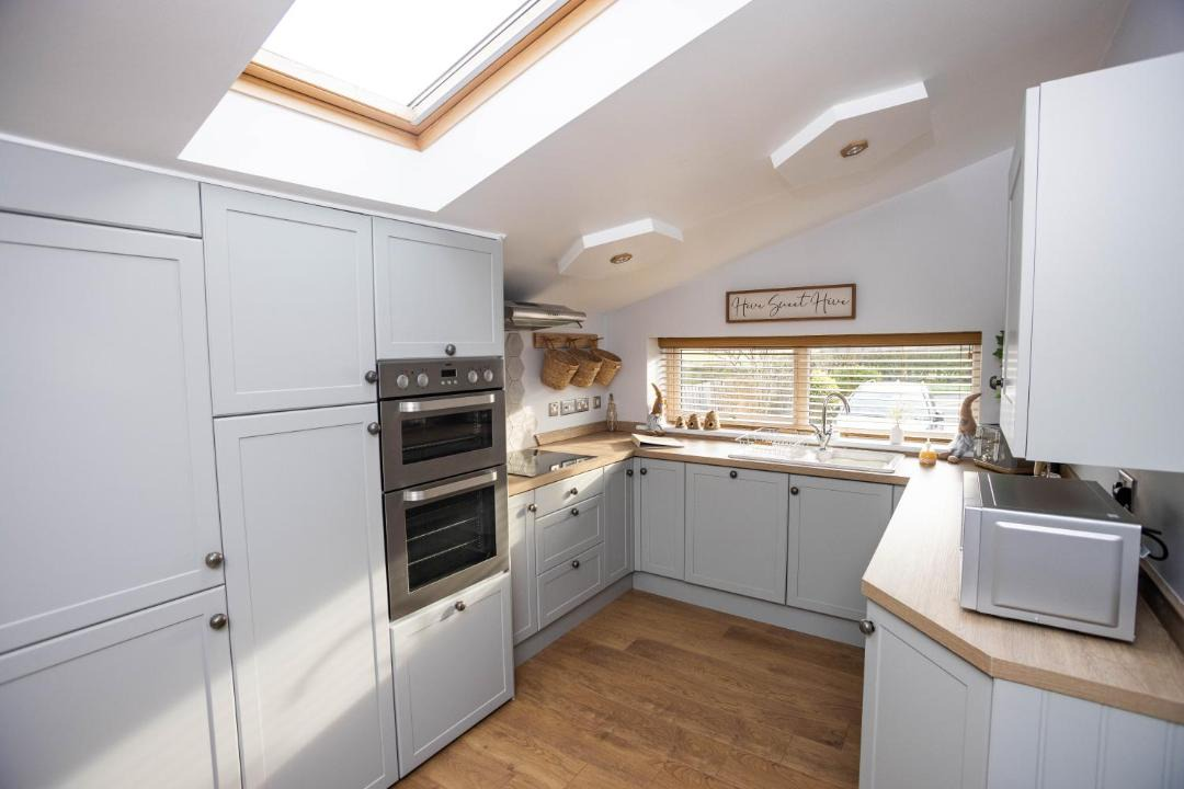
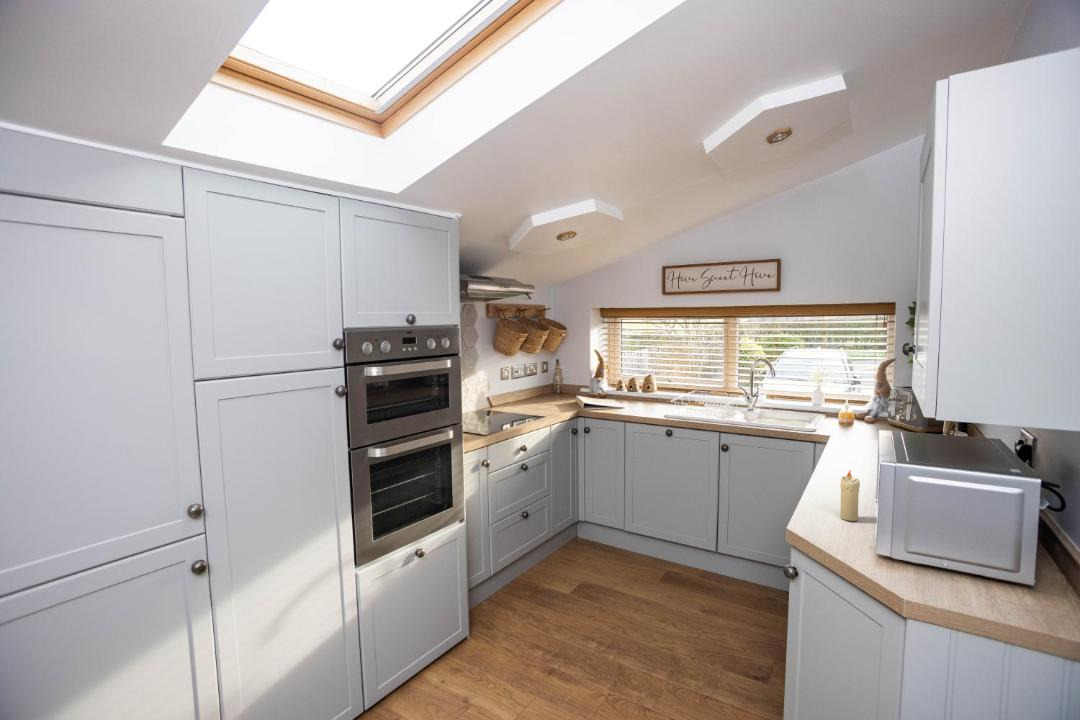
+ candle [839,469,861,522]
